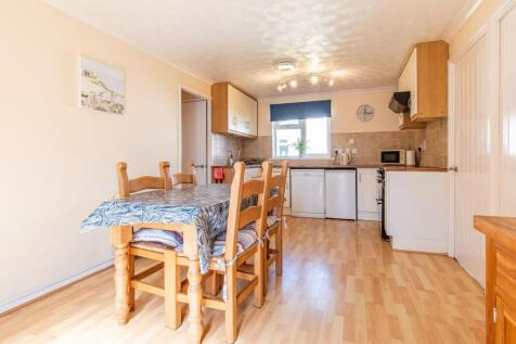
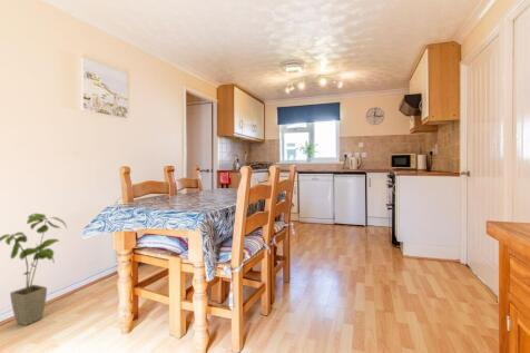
+ house plant [0,213,68,326]
